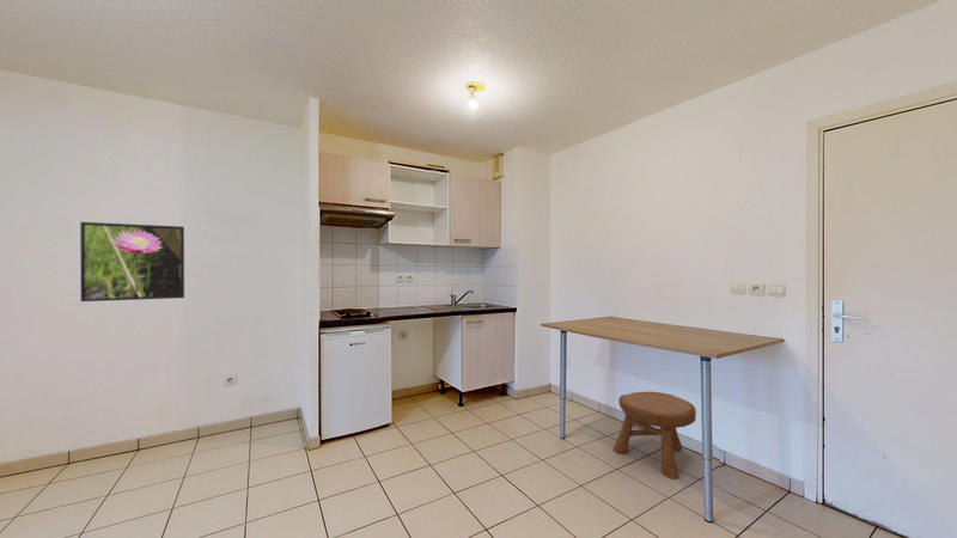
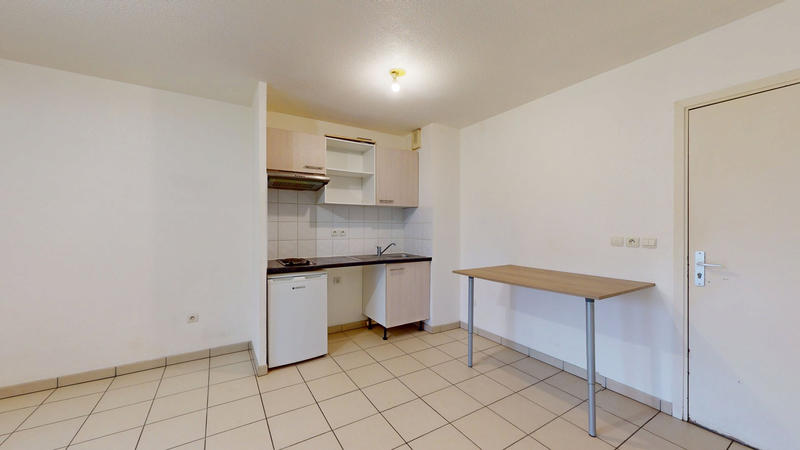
- stool [611,391,697,481]
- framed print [79,221,185,302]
